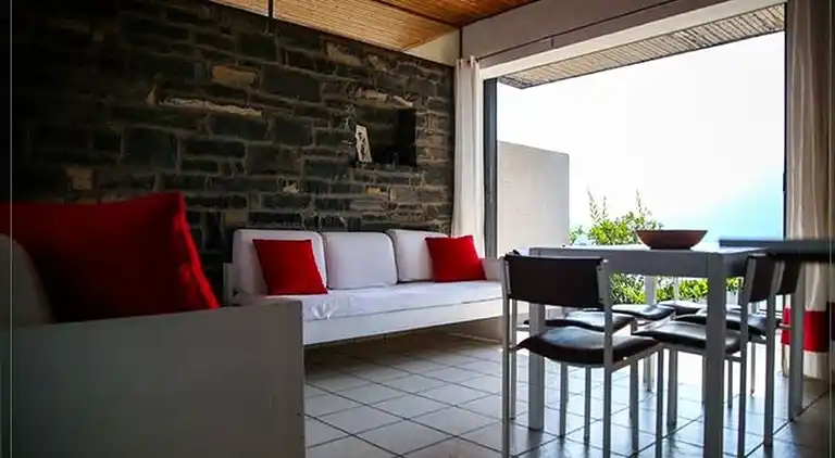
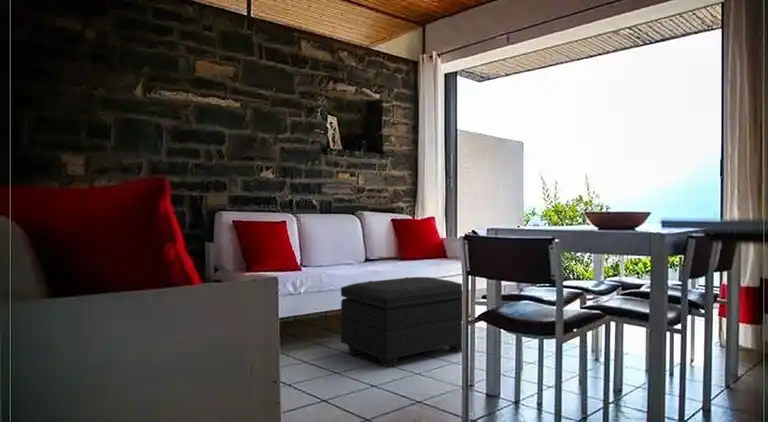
+ footstool [340,276,463,368]
